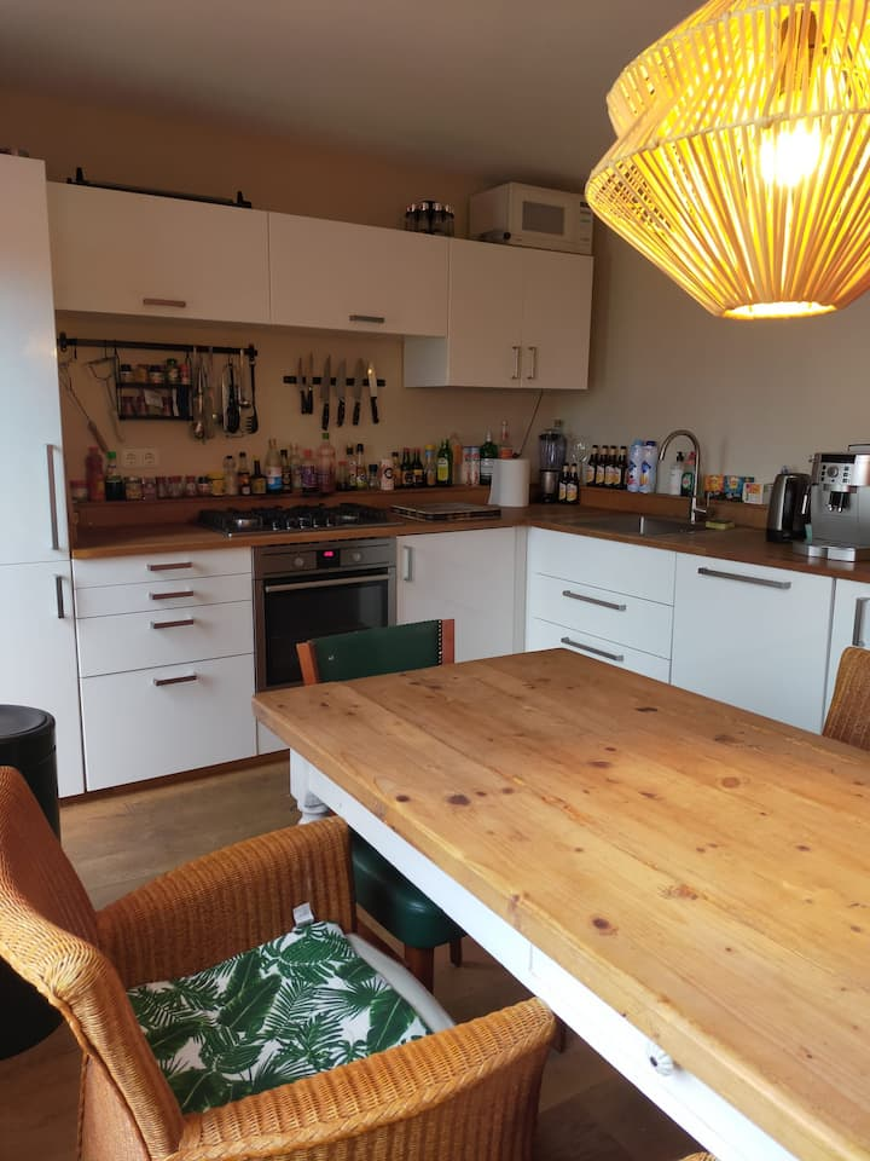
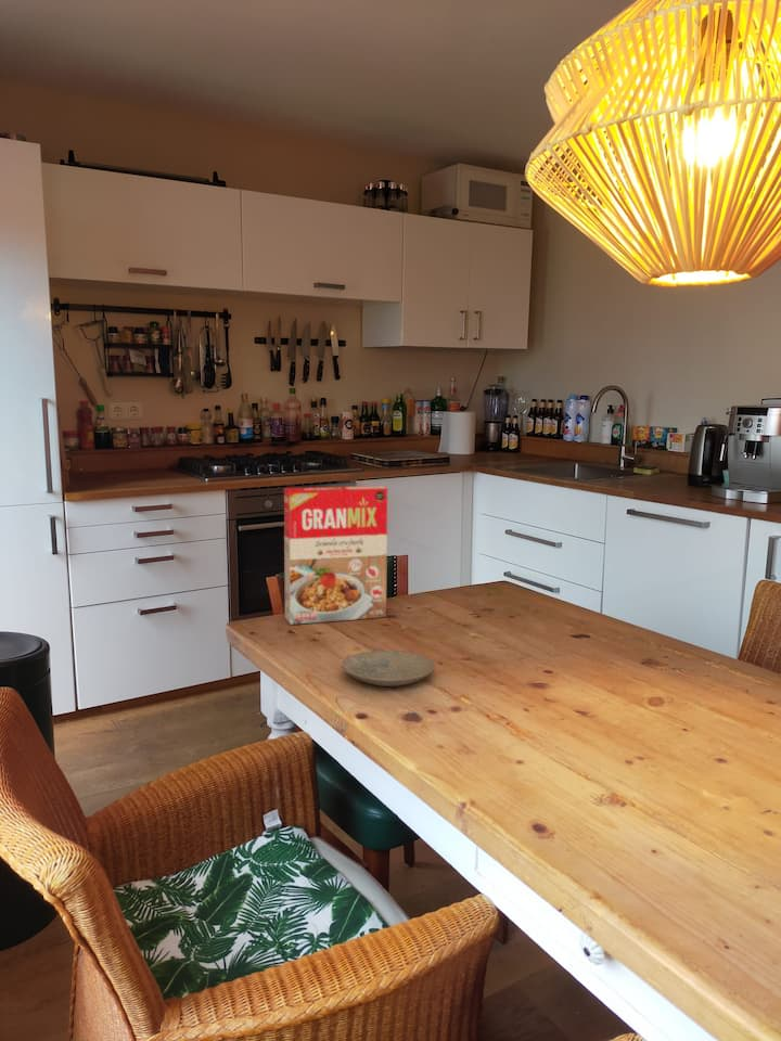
+ plate [341,650,435,687]
+ cereal box [283,485,388,626]
